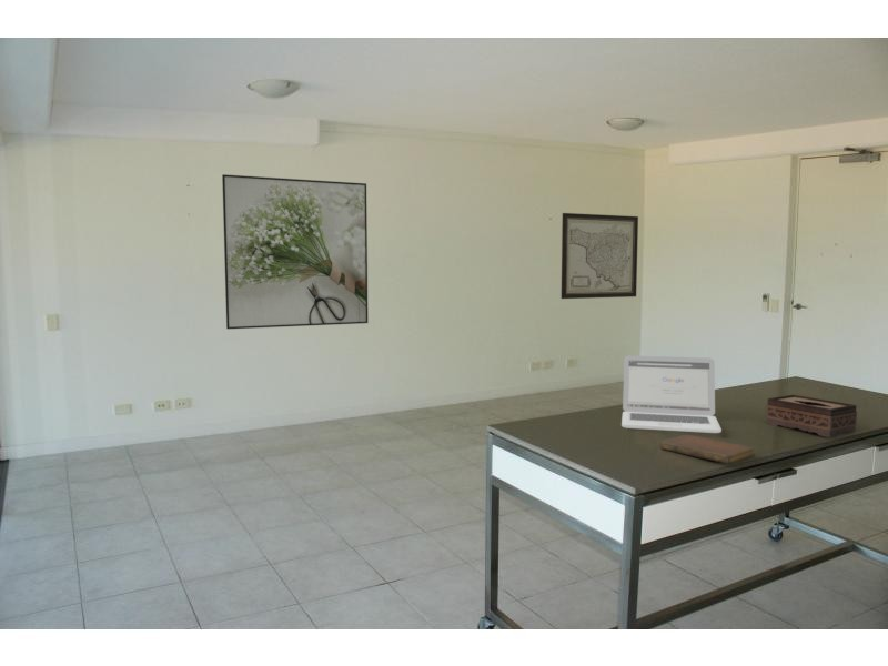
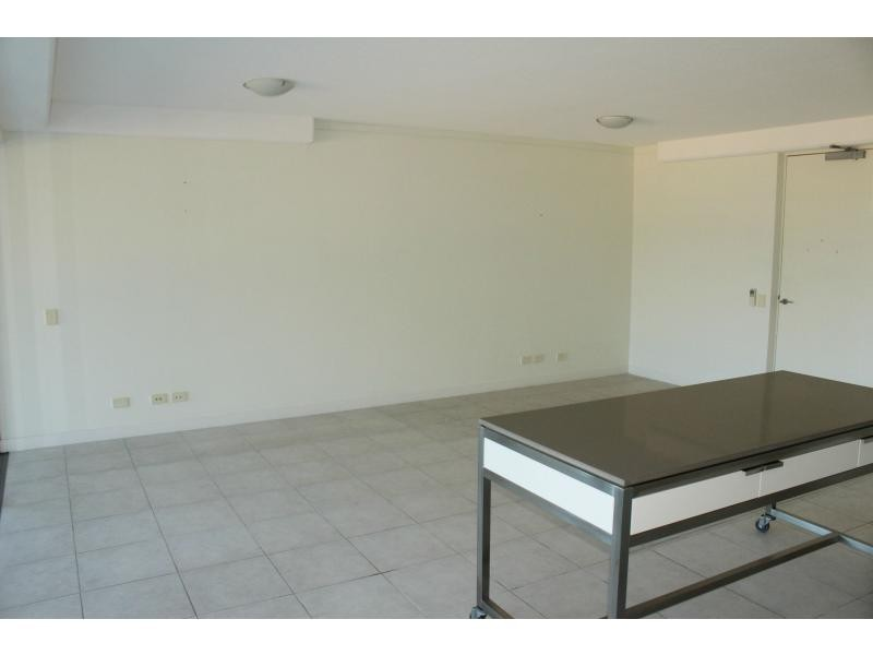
- laptop [620,354,723,434]
- tissue box [765,394,858,438]
- wall art [561,212,639,300]
- notebook [659,434,756,465]
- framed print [221,173,369,330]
